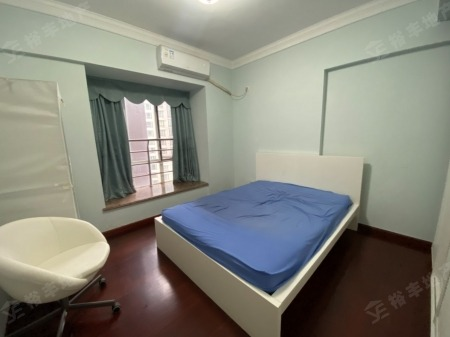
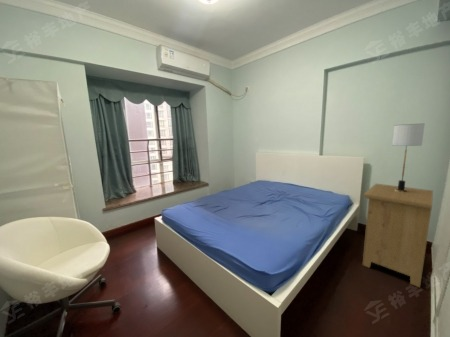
+ nightstand [362,183,434,288]
+ table lamp [391,123,426,192]
